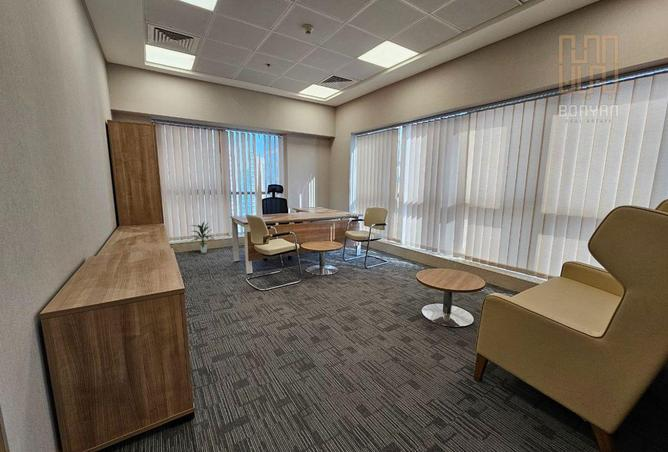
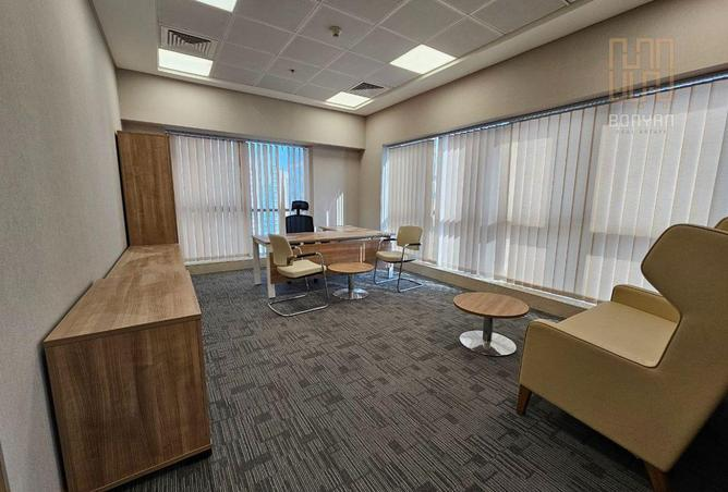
- indoor plant [190,221,215,254]
